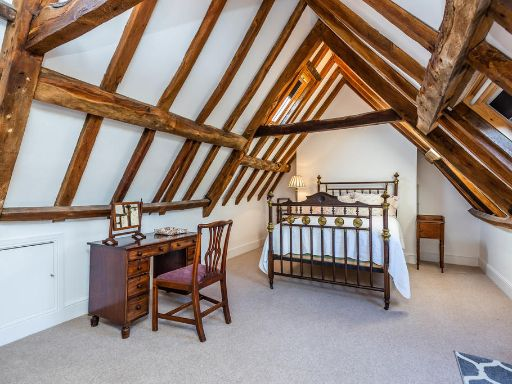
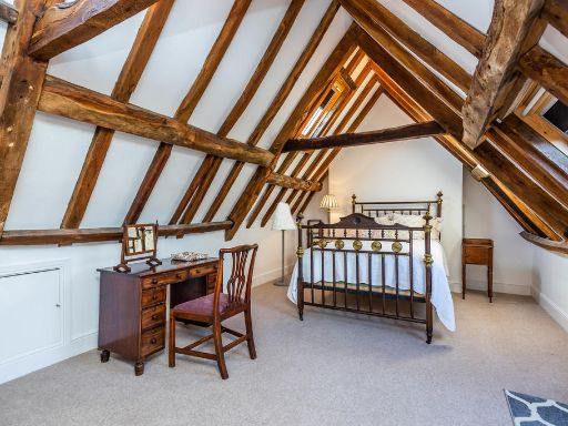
+ floor lamp [270,202,297,287]
